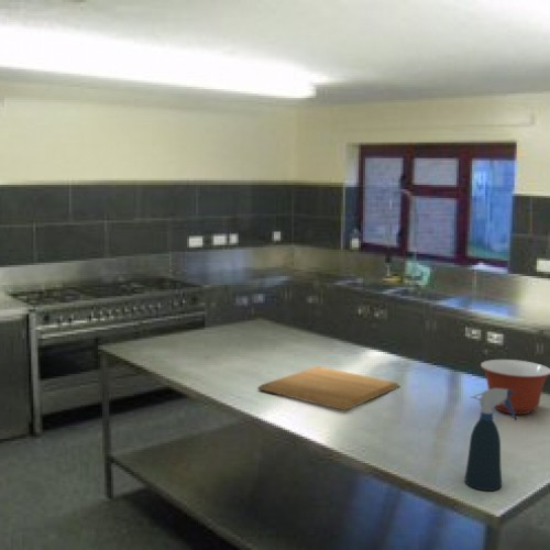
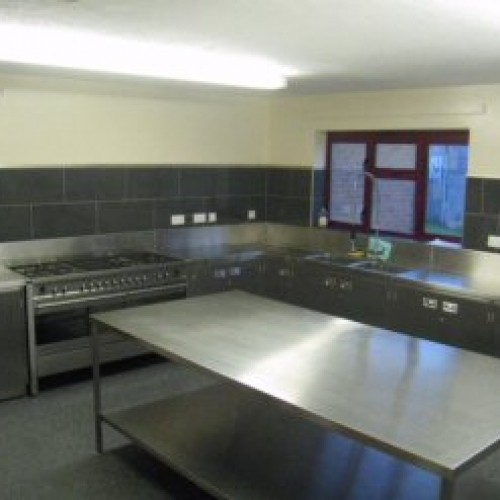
- spray bottle [464,388,518,492]
- chopping board [256,365,400,411]
- mixing bowl [480,359,550,416]
